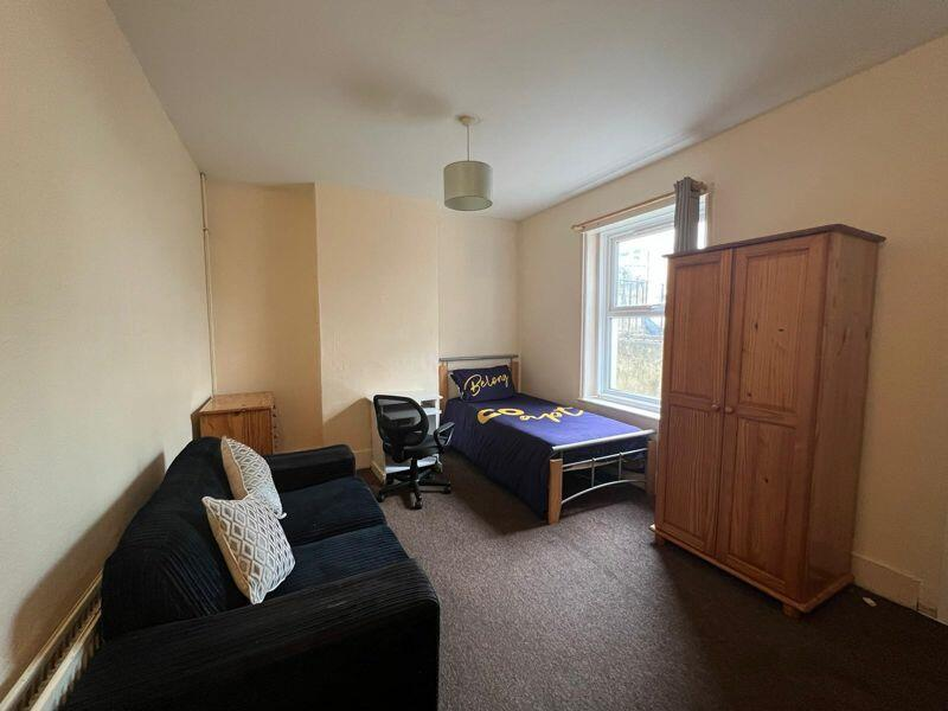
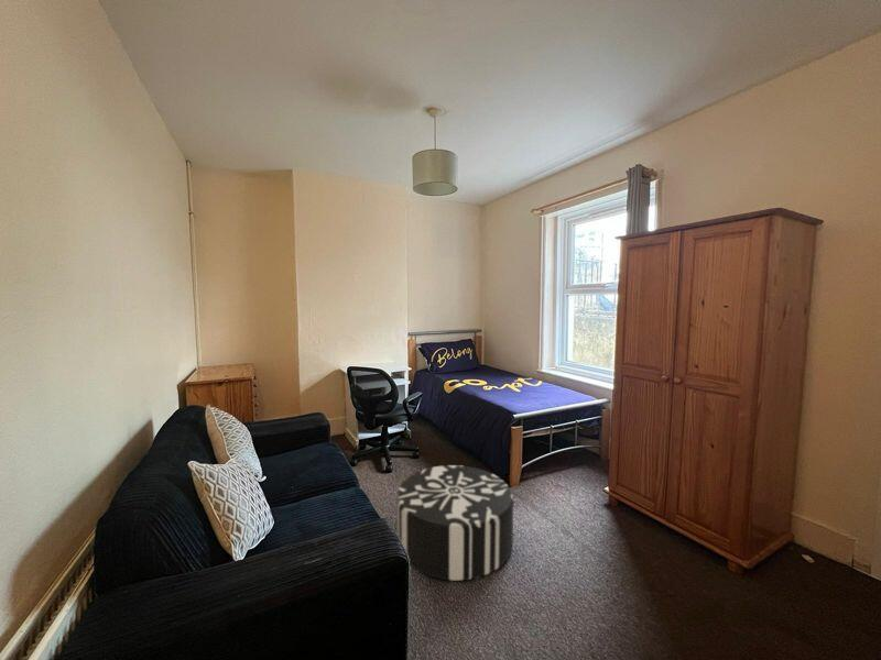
+ pouf [395,464,514,582]
